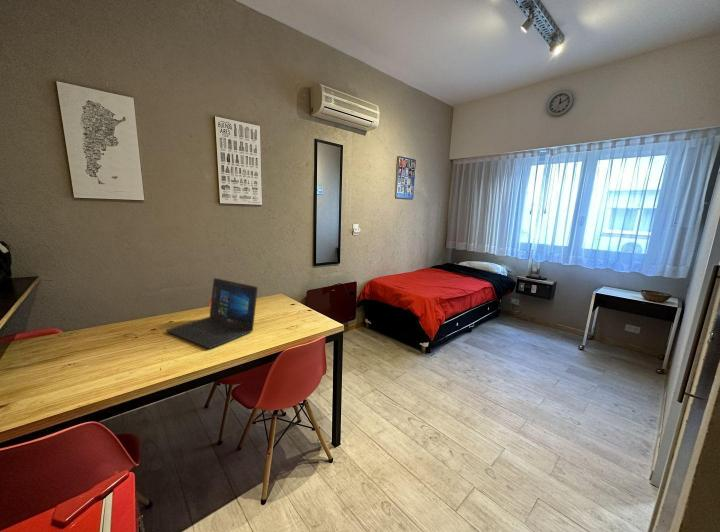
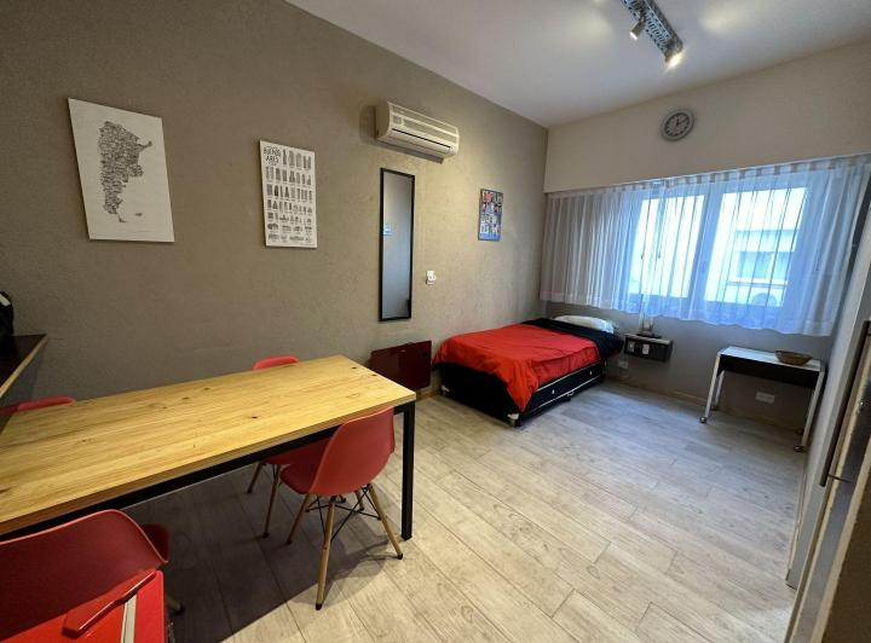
- laptop [165,277,259,349]
